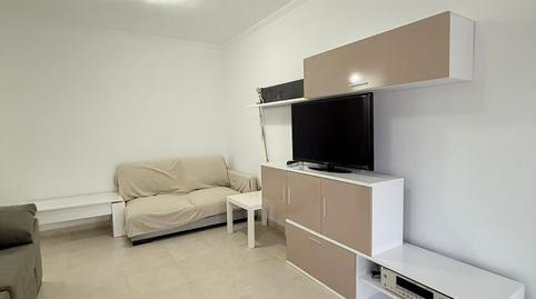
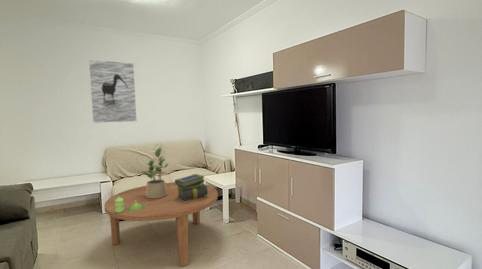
+ coffee table [103,181,219,268]
+ potted plant [142,147,169,198]
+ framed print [88,59,138,124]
+ decorative container [115,197,145,213]
+ stack of books [174,173,208,201]
